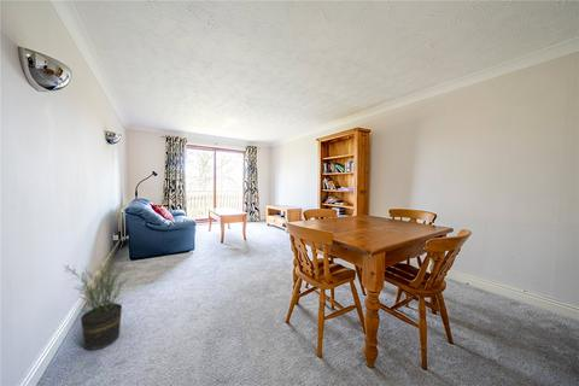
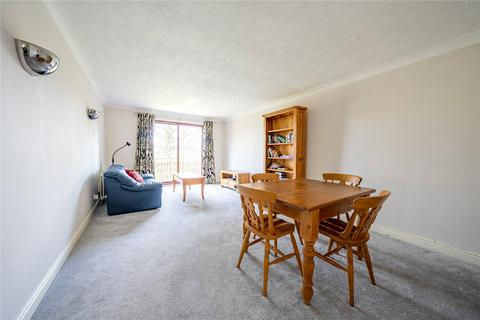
- potted plant [64,248,130,351]
